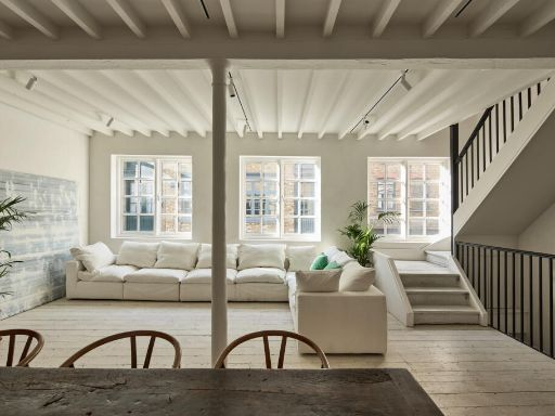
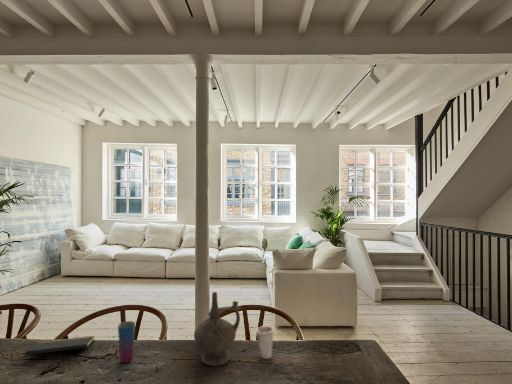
+ ceremonial vessel [193,291,241,367]
+ cup [255,325,275,360]
+ cup [117,320,136,364]
+ notepad [24,335,95,356]
